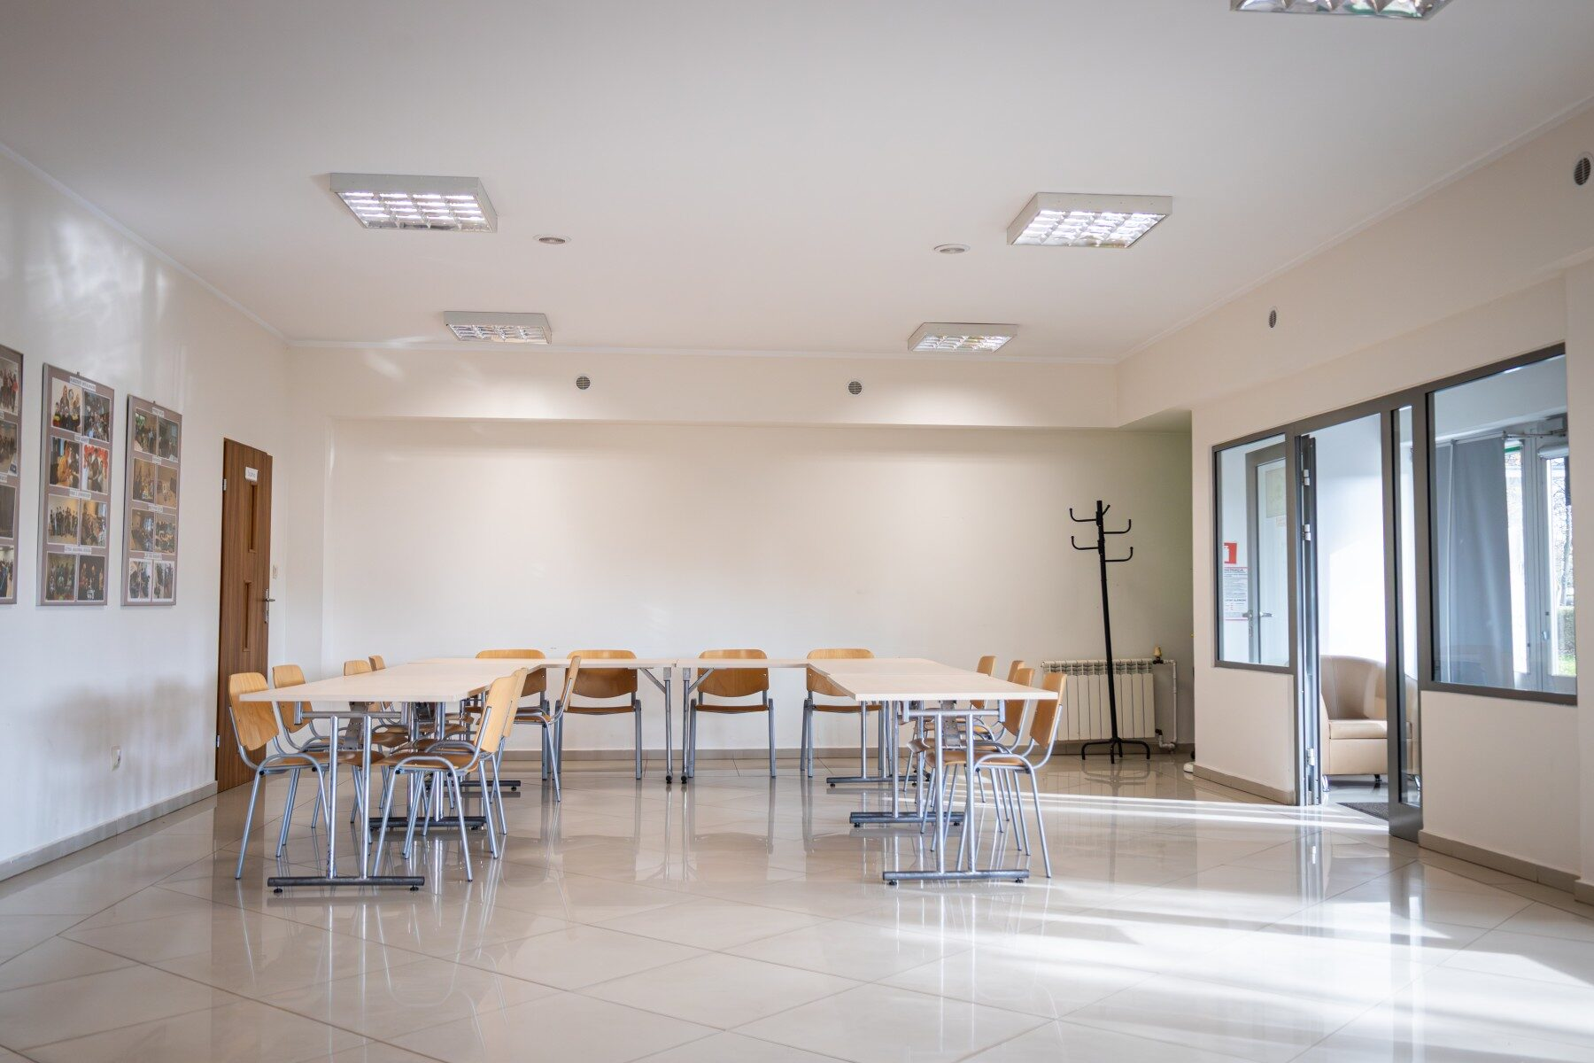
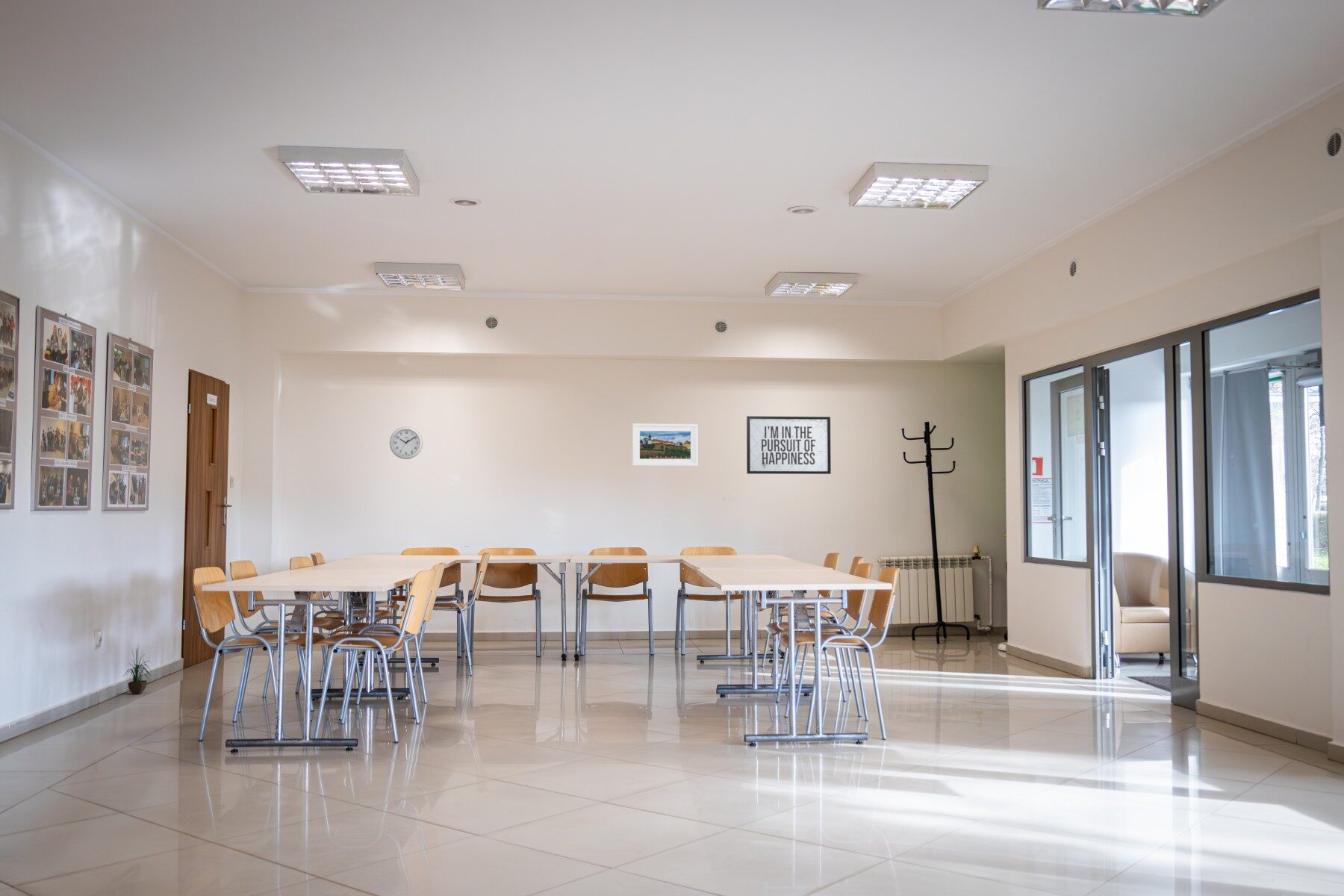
+ wall clock [389,426,423,460]
+ mirror [746,415,832,475]
+ potted plant [122,642,152,695]
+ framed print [632,423,698,467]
